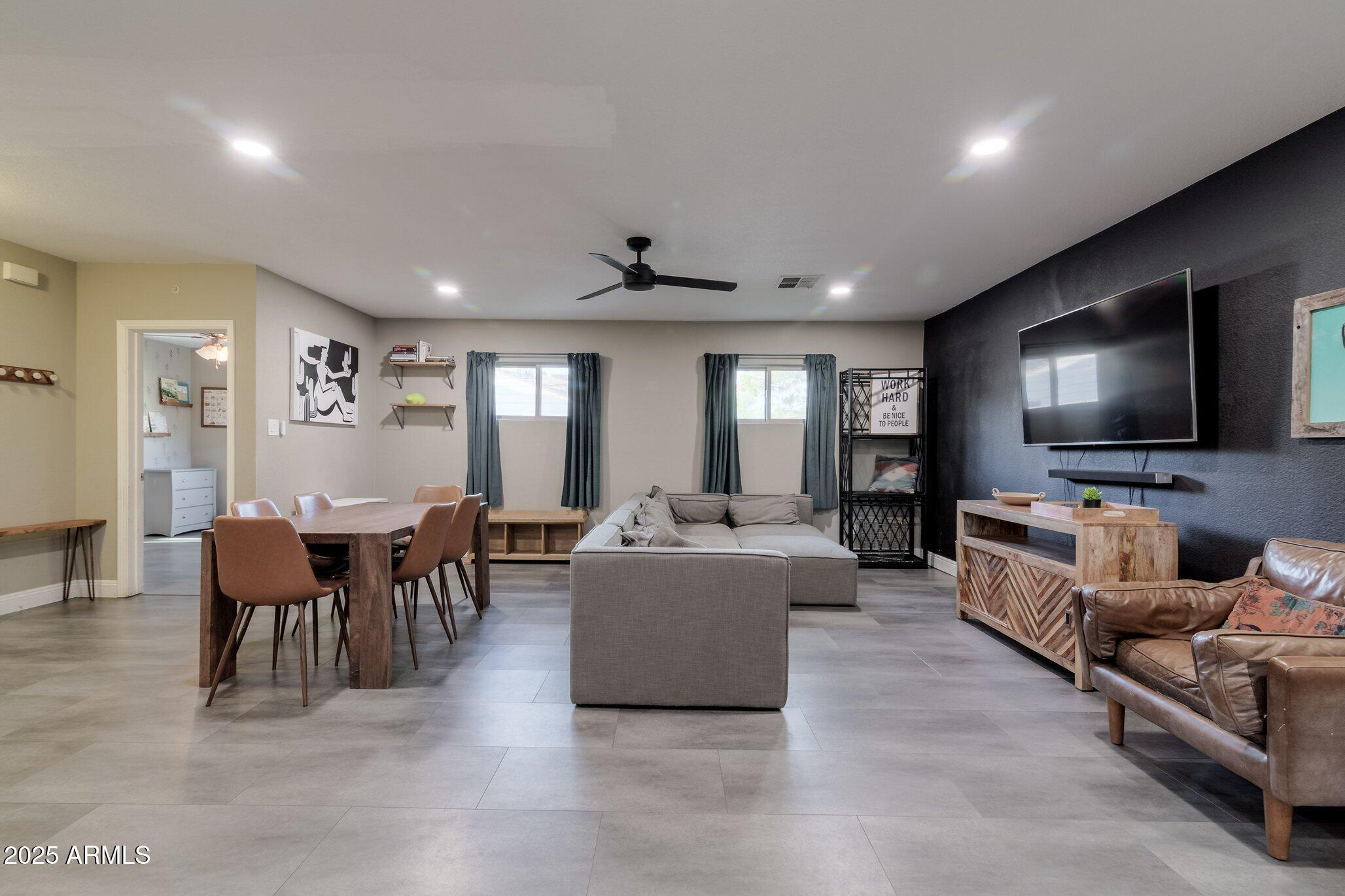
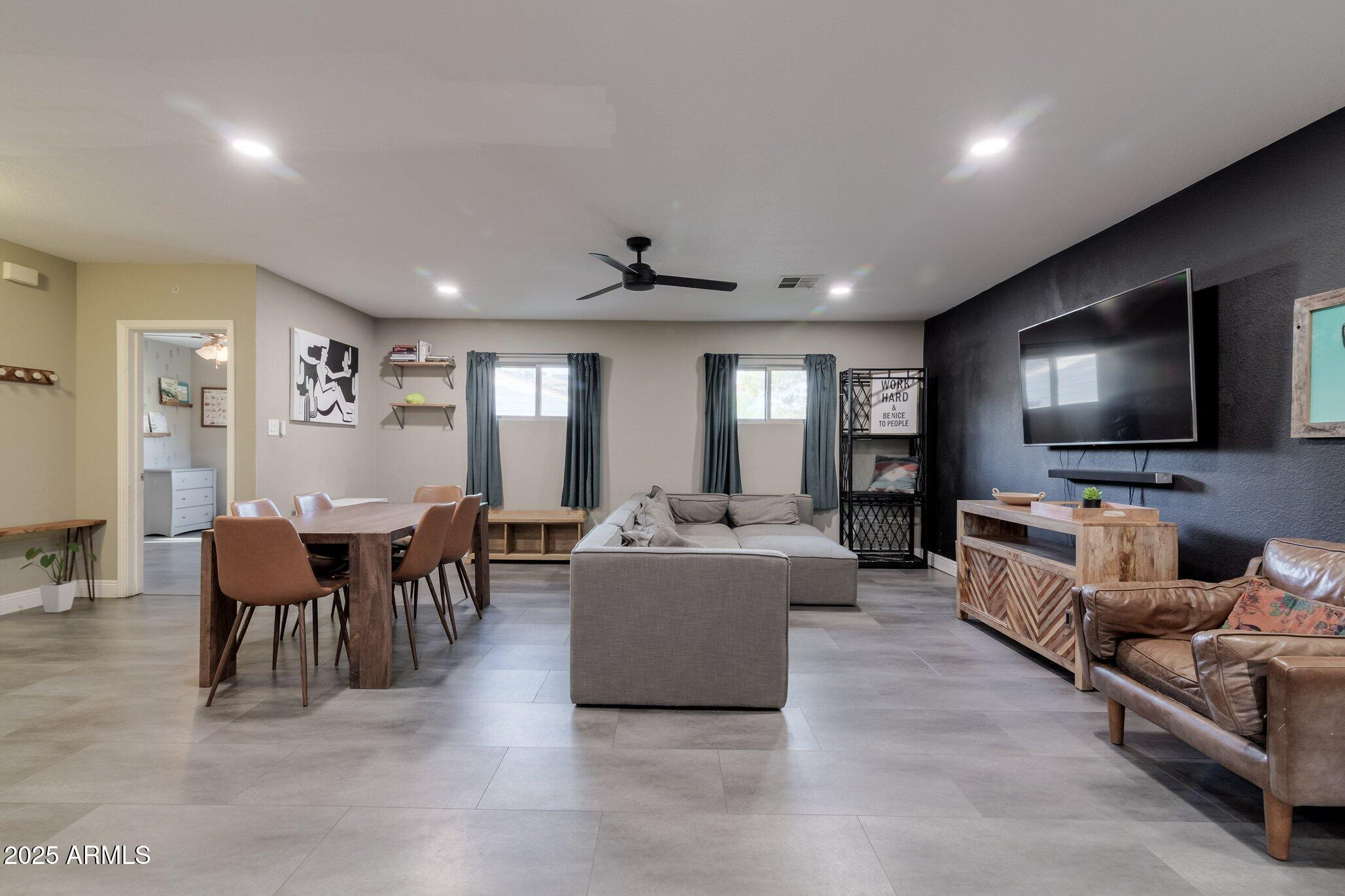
+ house plant [19,540,97,613]
